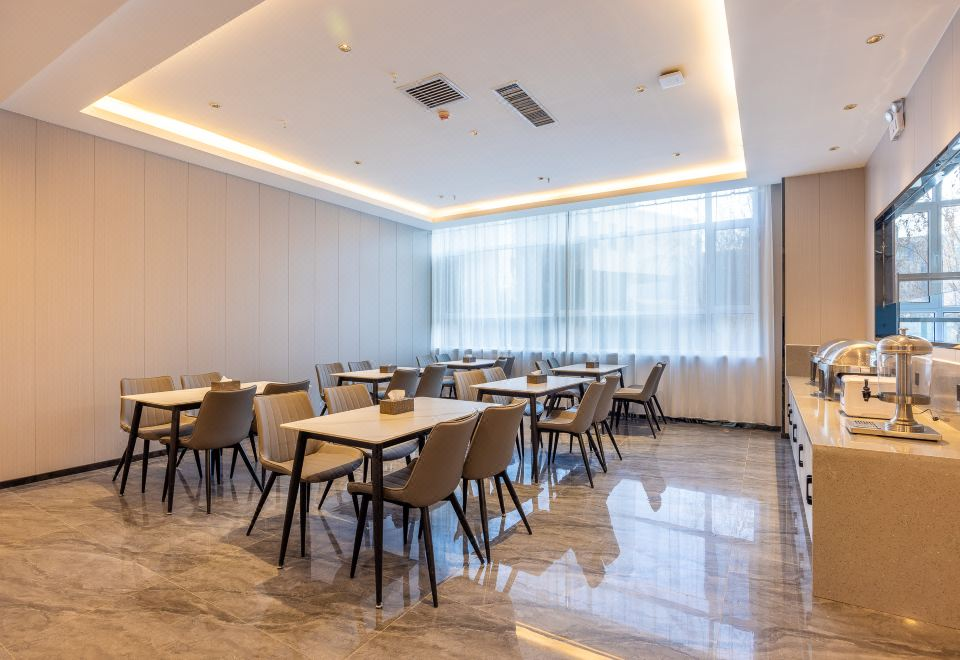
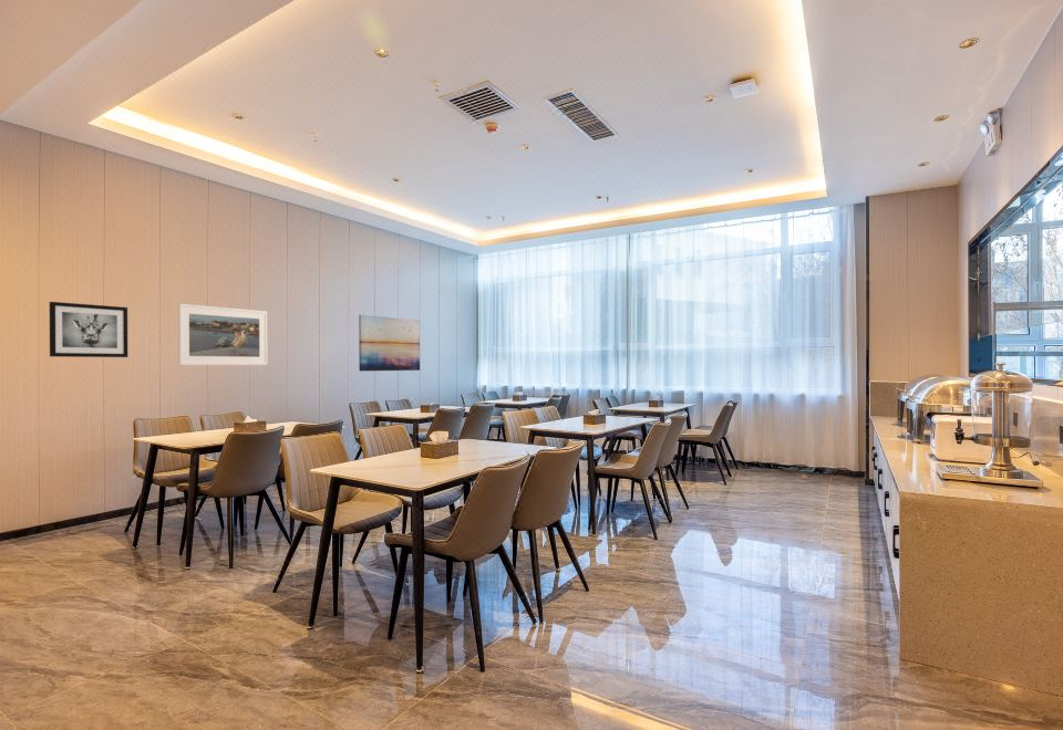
+ wall art [49,301,128,358]
+ wall art [358,314,421,373]
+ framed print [177,303,269,366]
